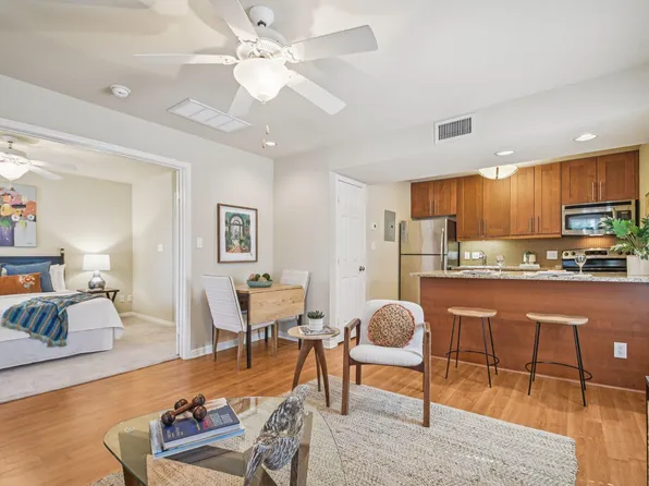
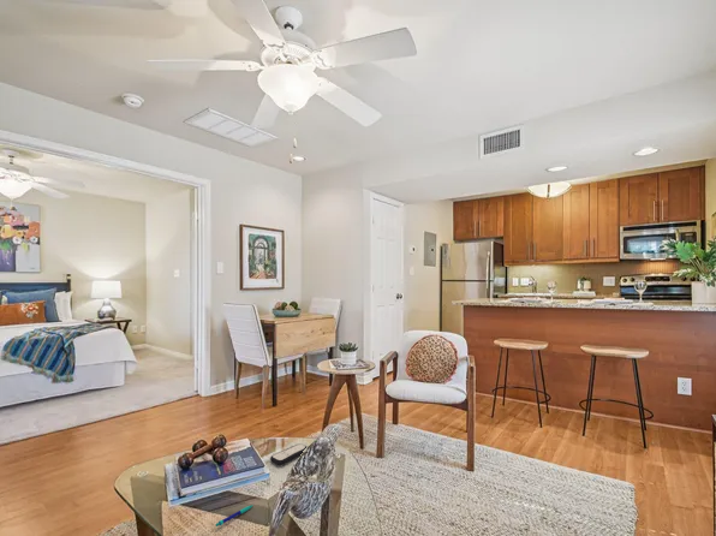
+ remote control [269,443,308,466]
+ pen [215,504,255,528]
